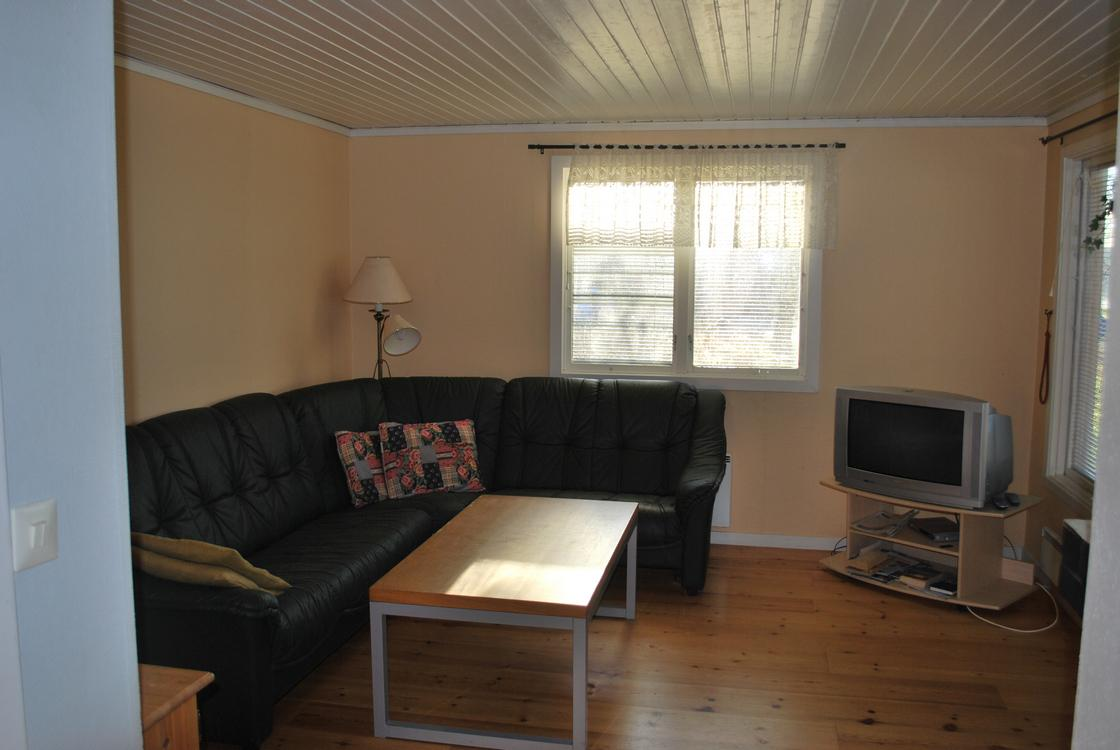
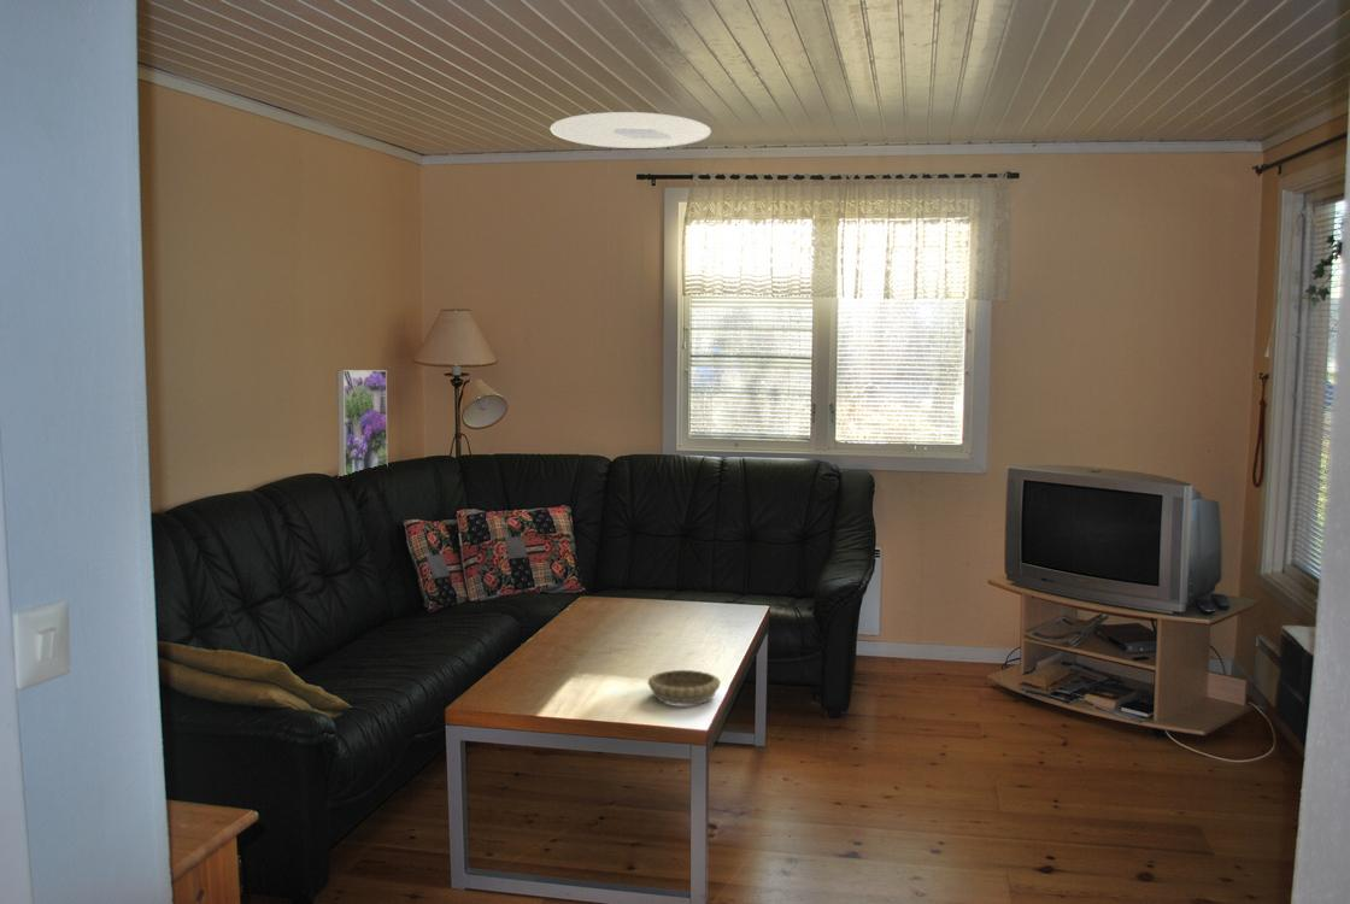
+ decorative bowl [646,669,722,706]
+ ceiling light [550,111,712,149]
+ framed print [336,369,388,477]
